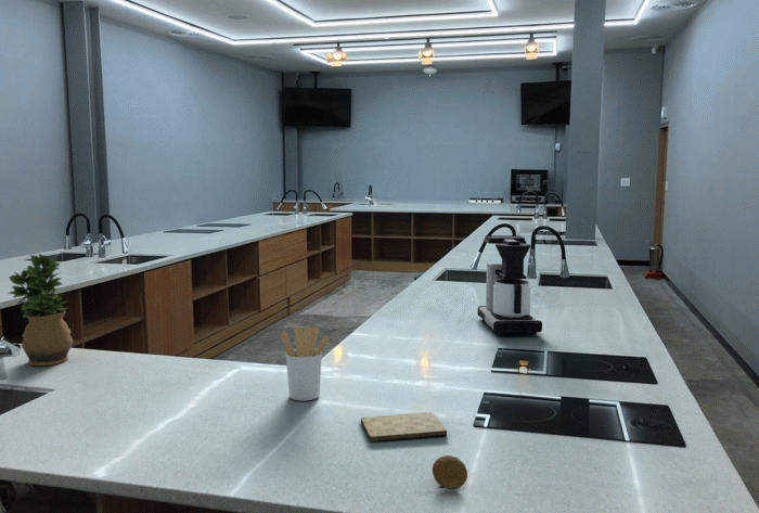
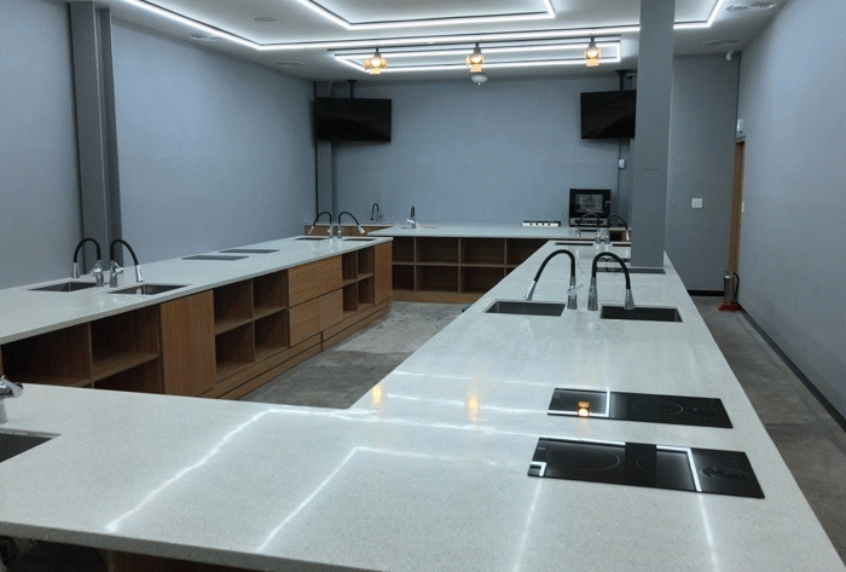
- cutting board [360,411,448,443]
- utensil holder [280,325,330,401]
- coffee maker [476,234,543,336]
- fruit [432,454,468,490]
- potted plant [7,252,74,367]
